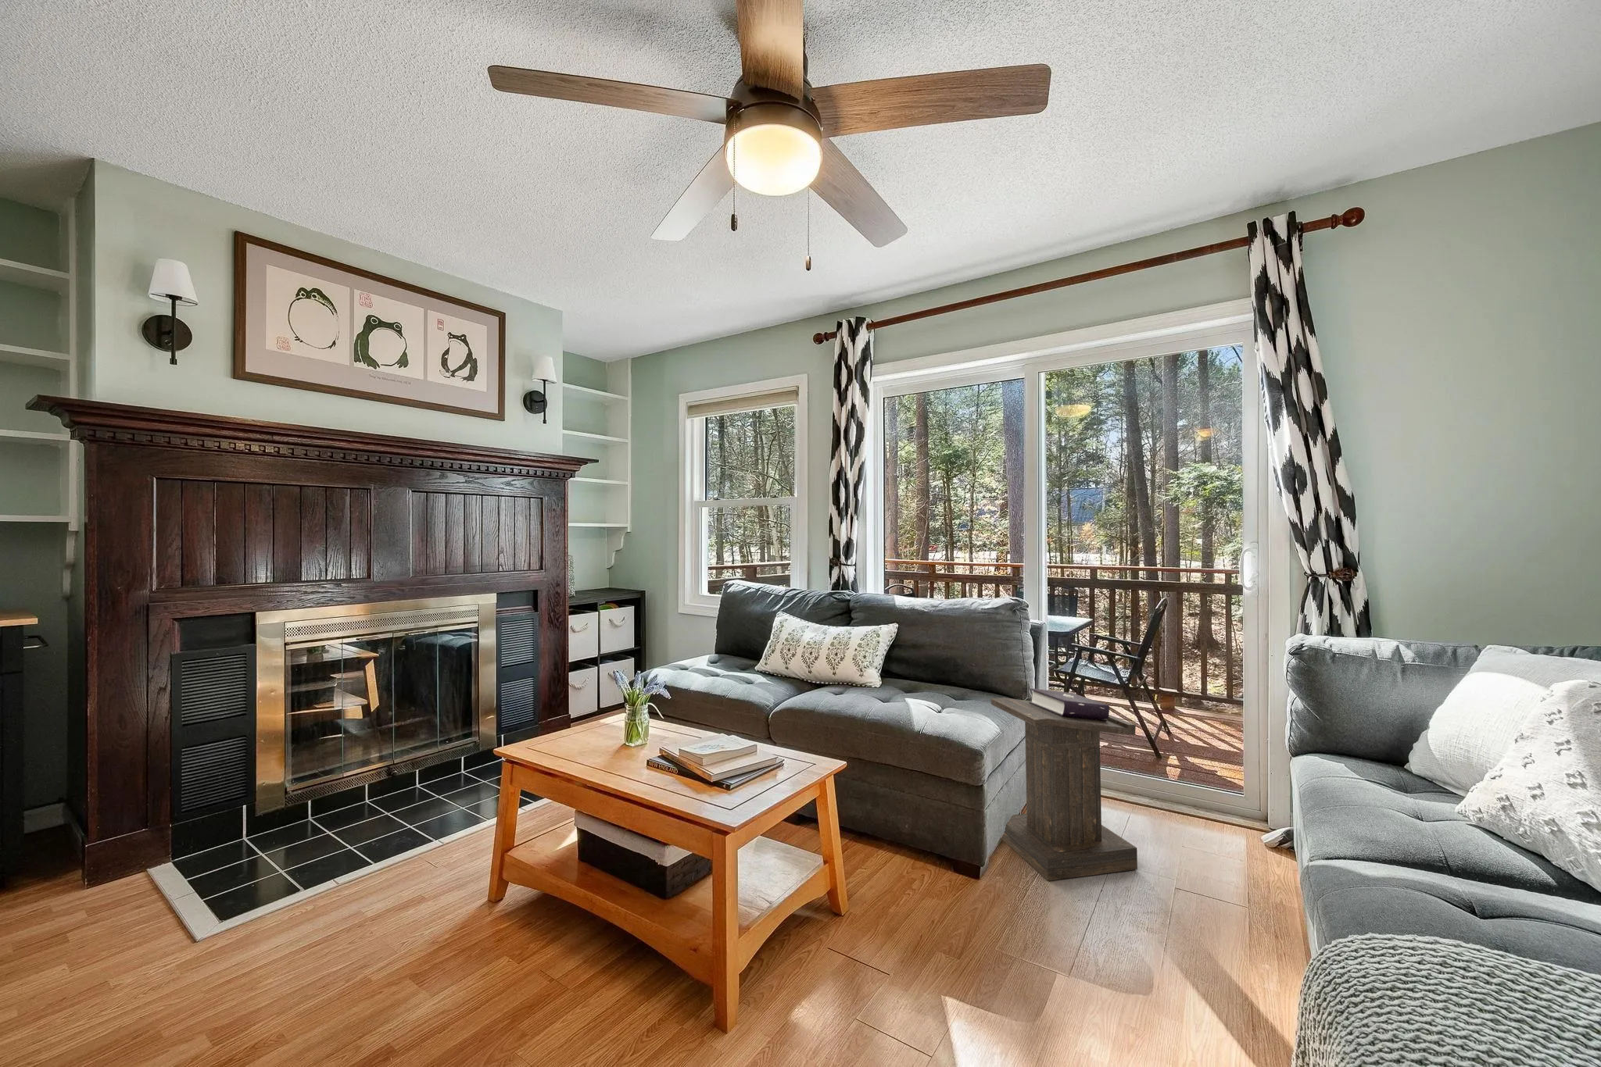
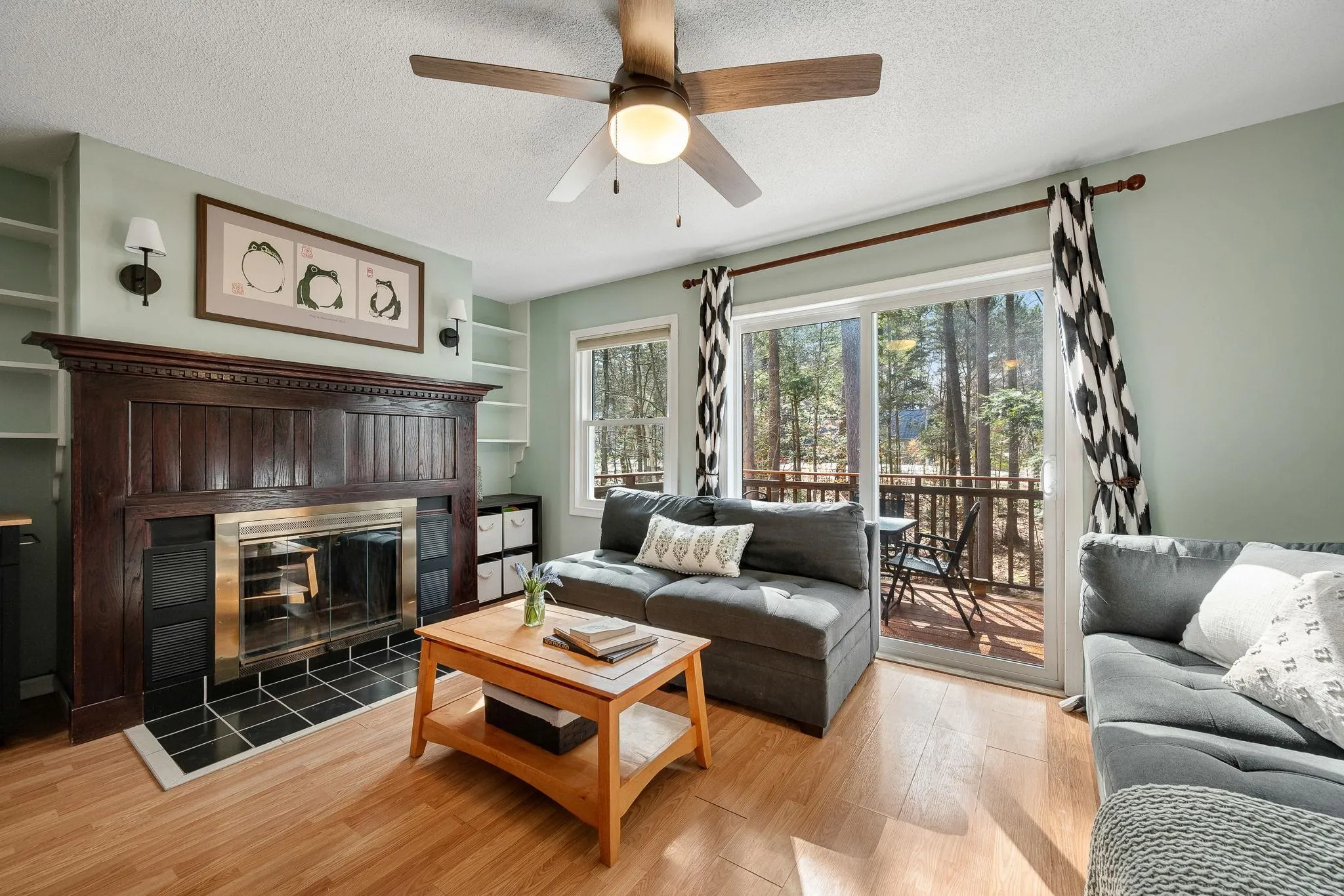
- lectern [990,687,1138,881]
